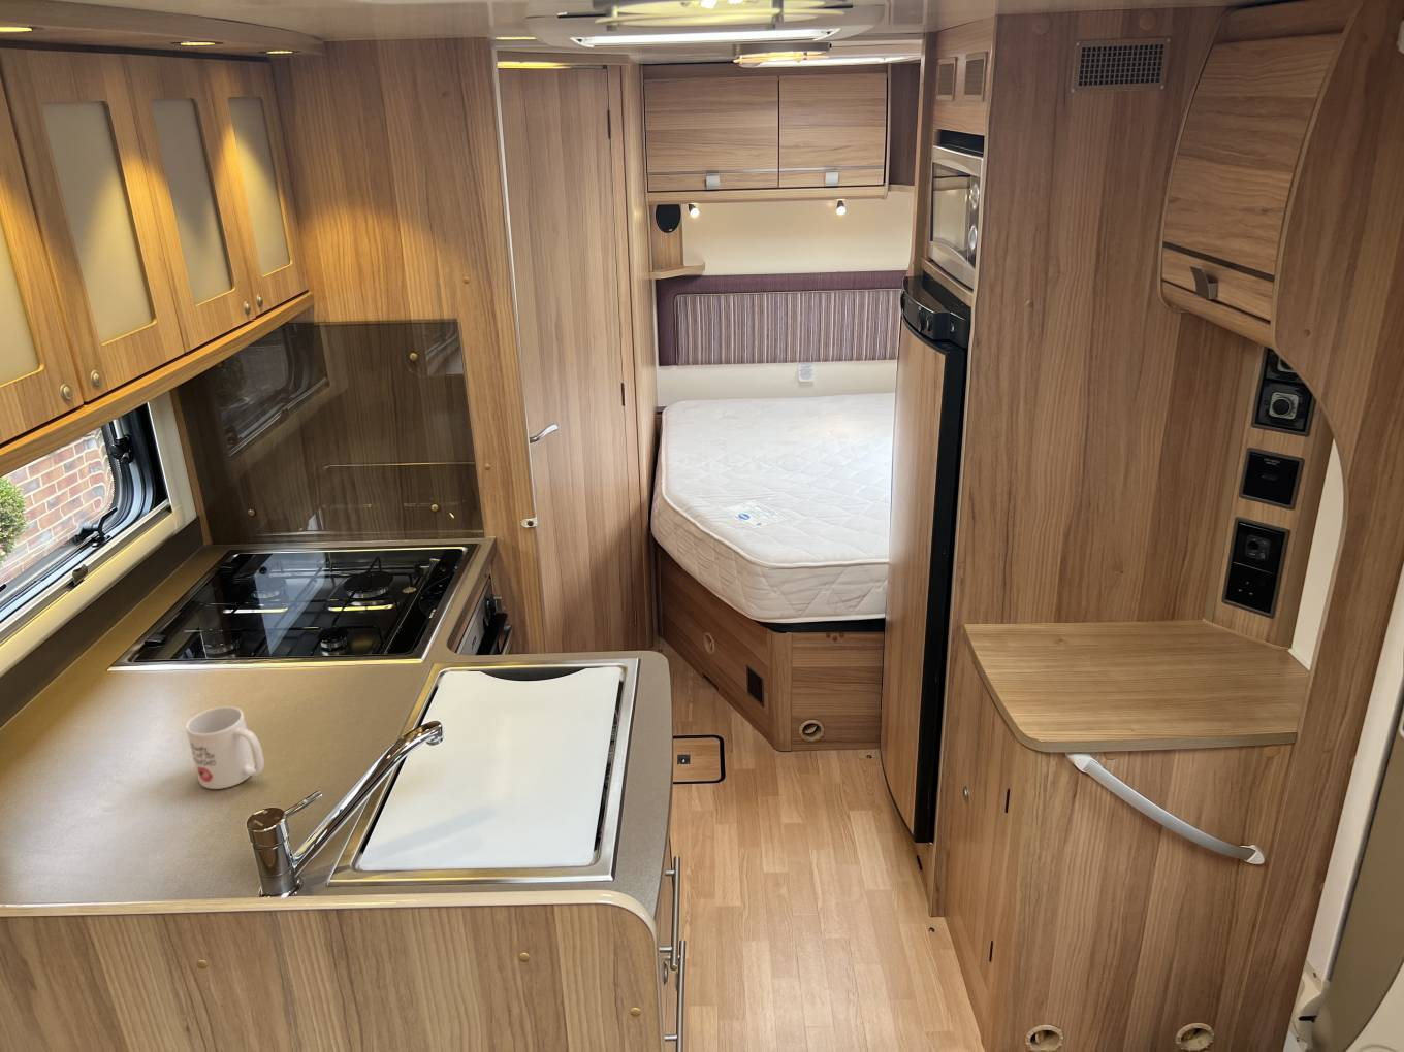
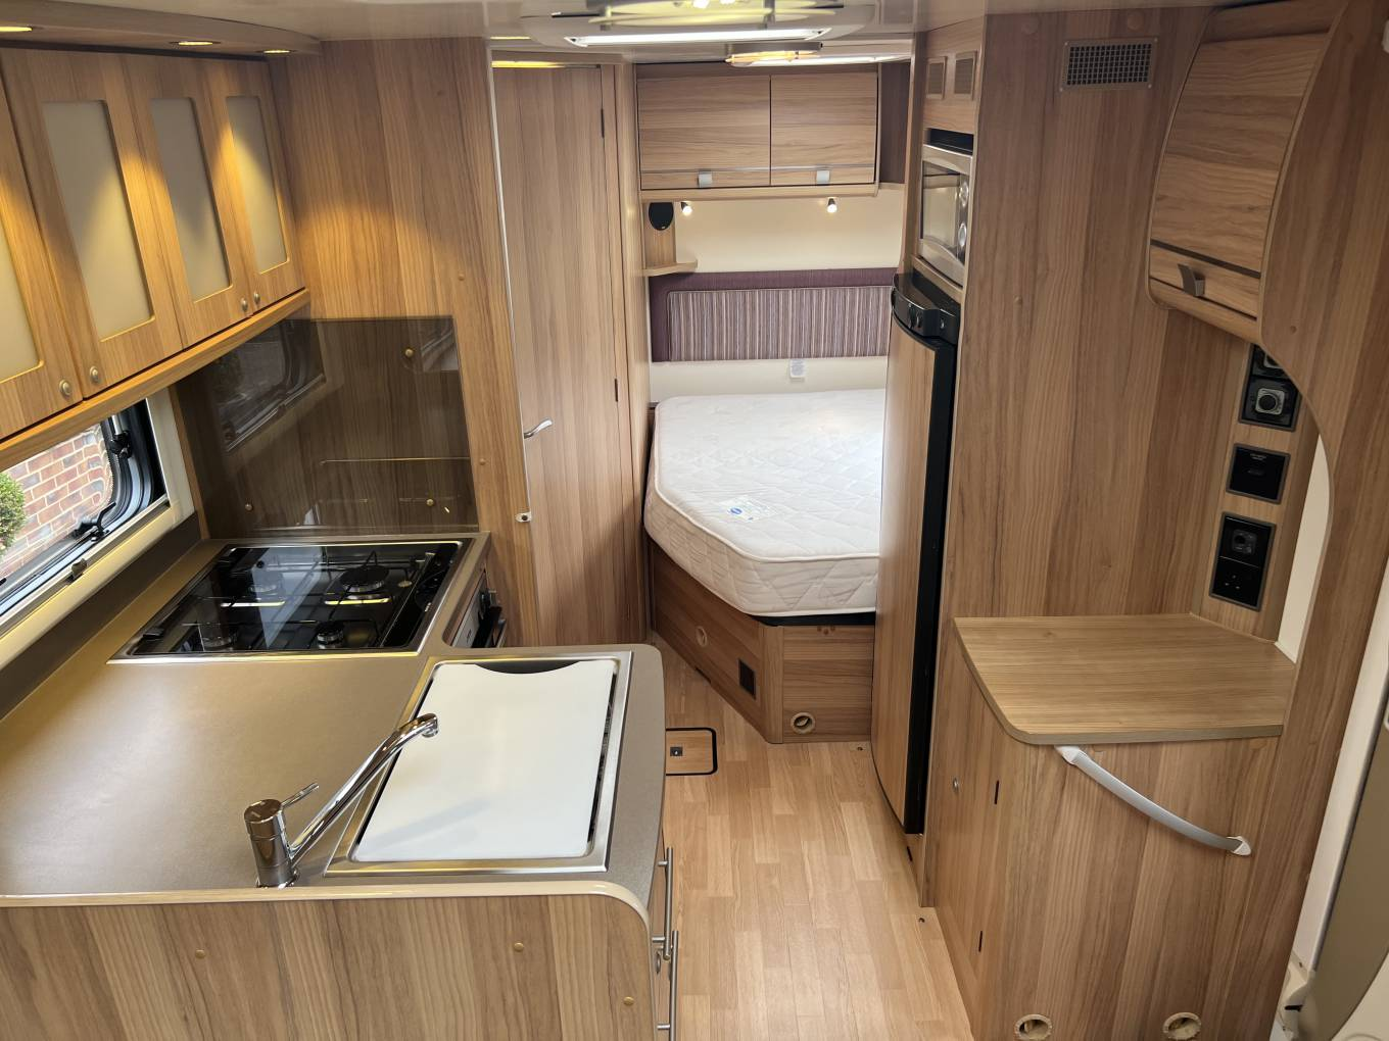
- mug [185,705,265,790]
